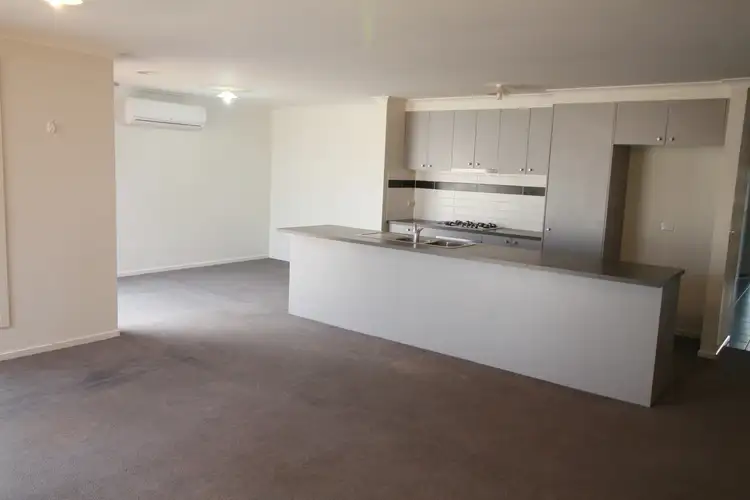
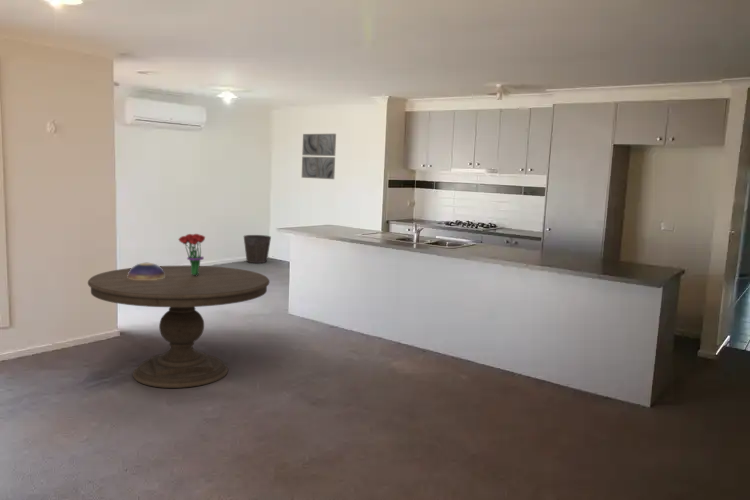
+ decorative bowl [127,262,165,280]
+ wall art [301,133,337,180]
+ bouquet [177,233,206,276]
+ waste bin [243,234,272,264]
+ dining table [87,265,271,389]
